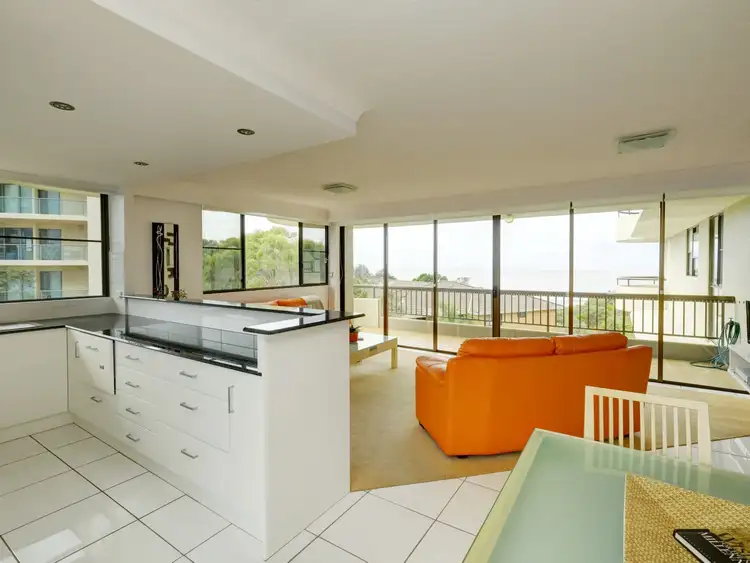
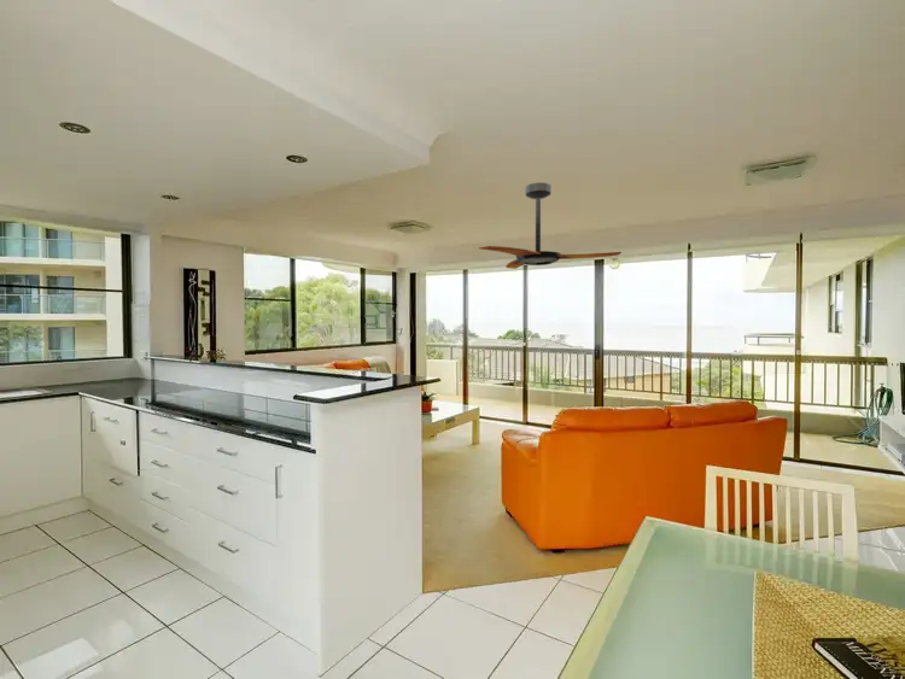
+ ceiling fan [478,182,623,270]
